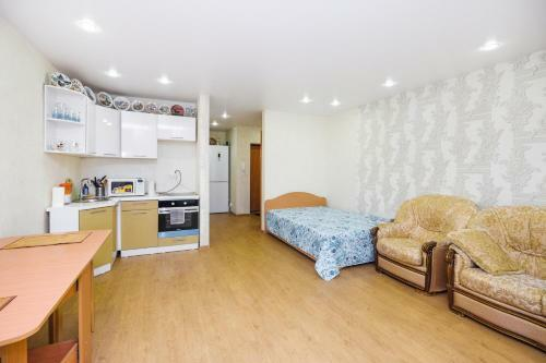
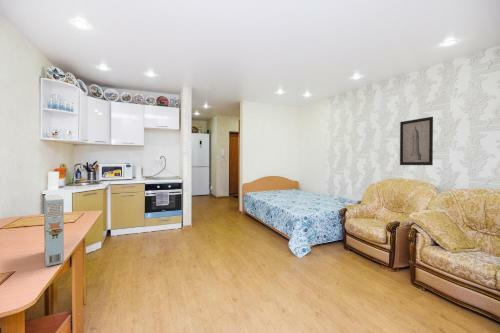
+ cereal box [43,194,65,267]
+ wall art [399,116,434,166]
